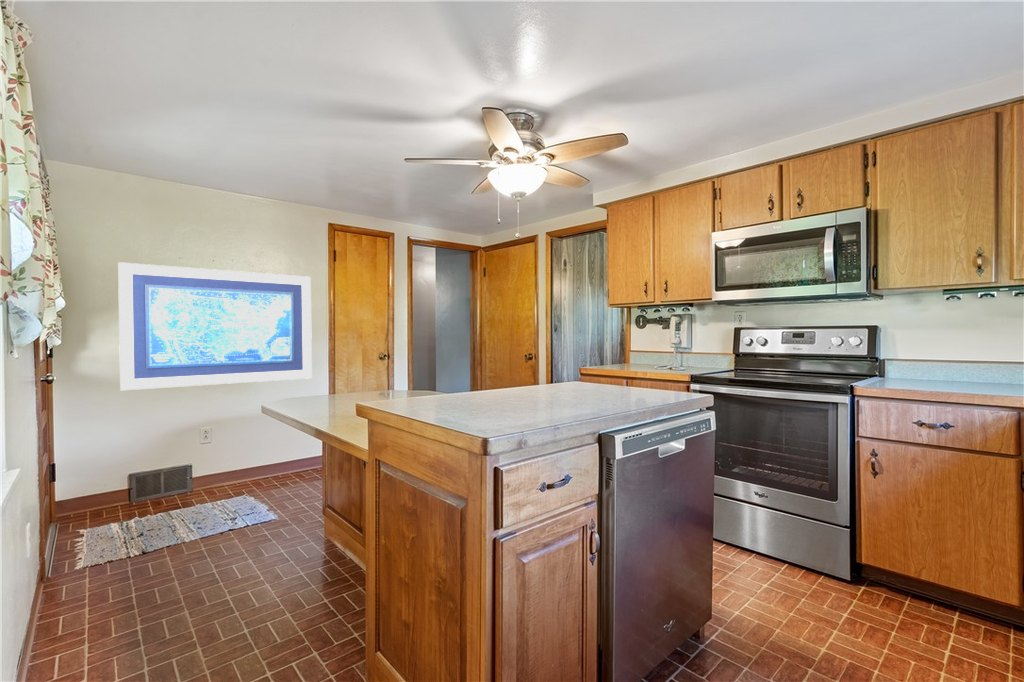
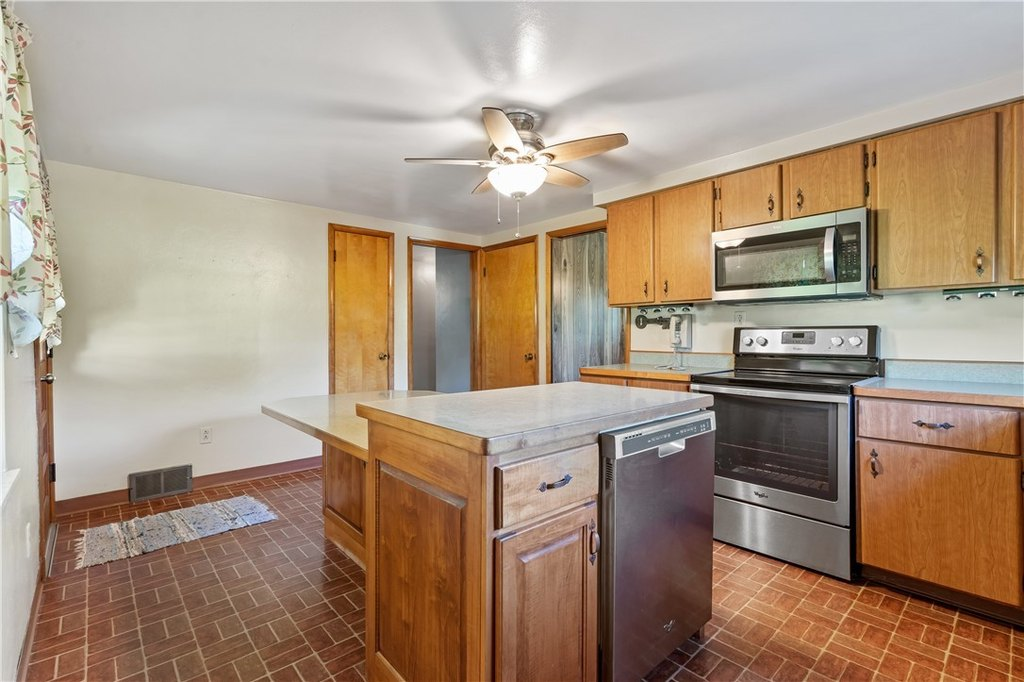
- wall art [117,261,313,391]
